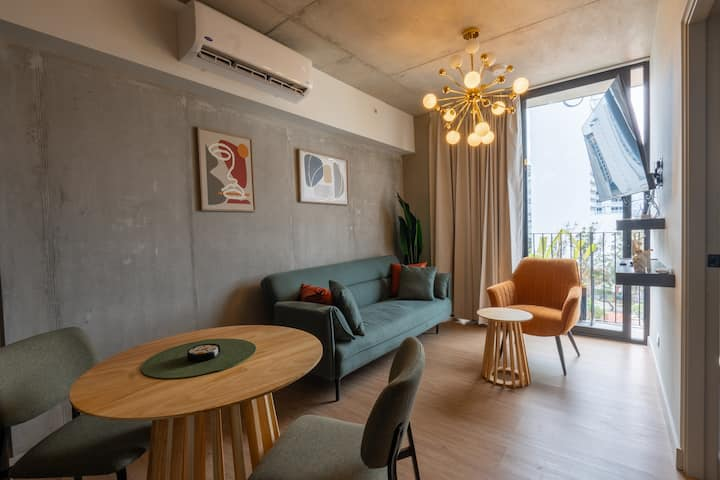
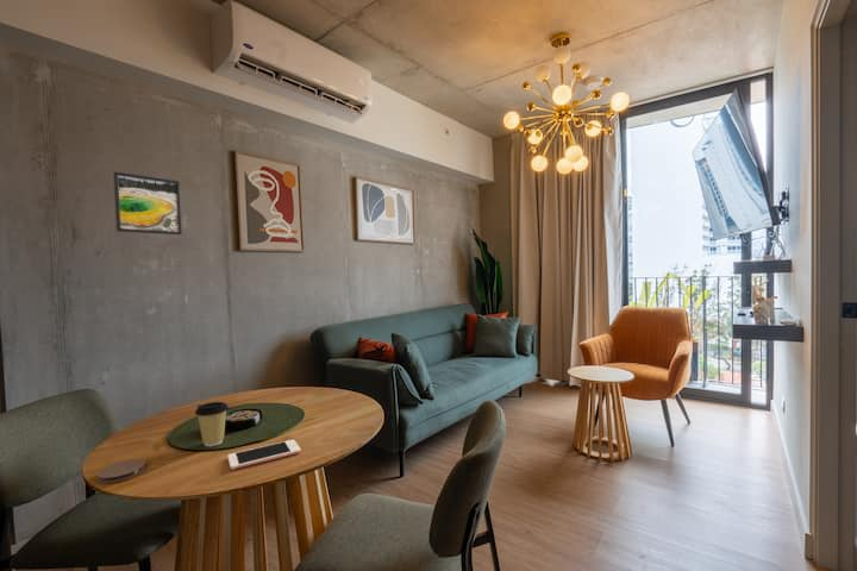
+ cell phone [226,439,302,471]
+ coffee cup [194,401,230,447]
+ coaster [96,458,146,484]
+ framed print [112,170,183,236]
